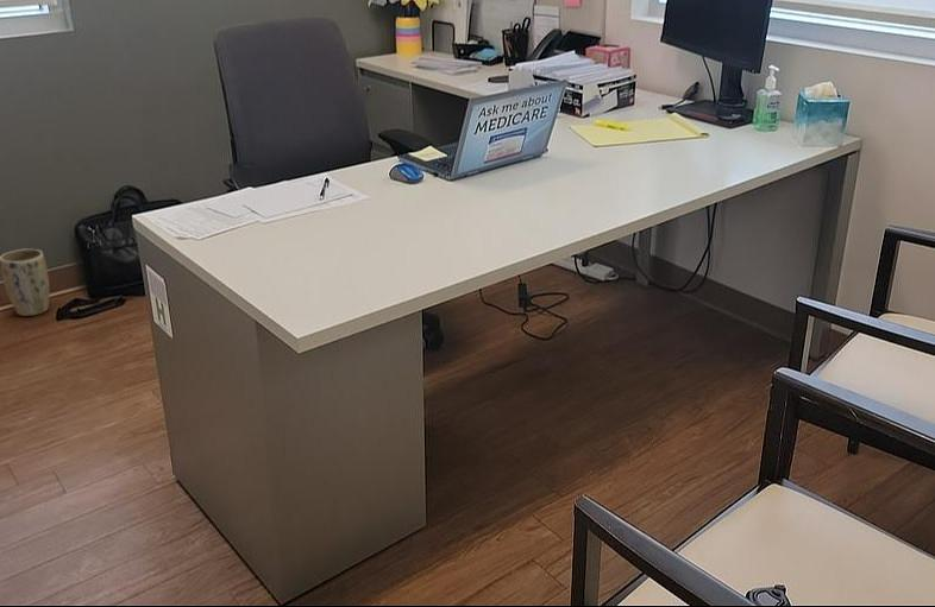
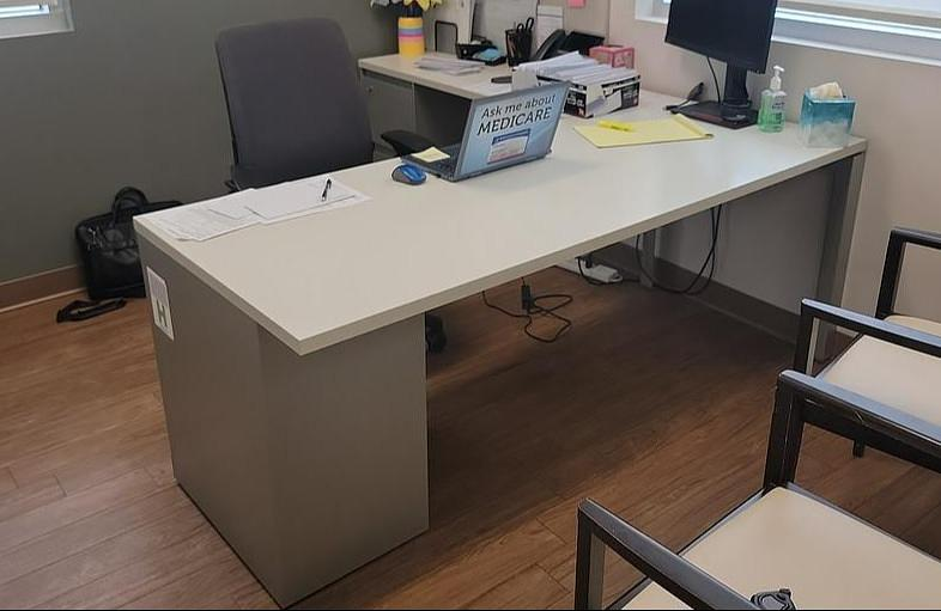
- plant pot [0,248,51,317]
